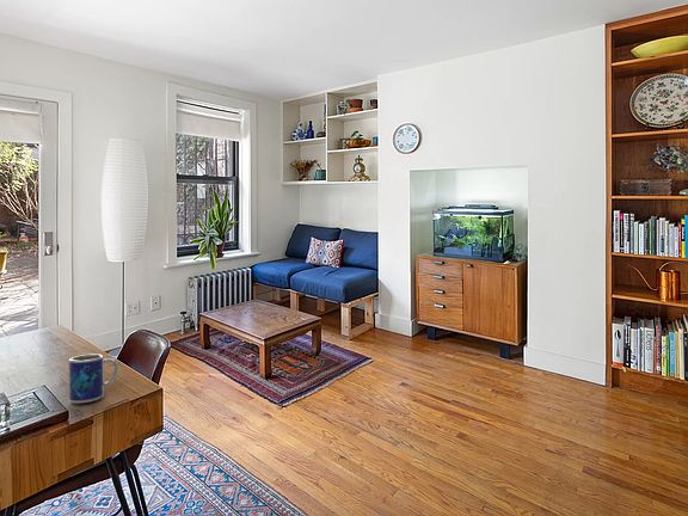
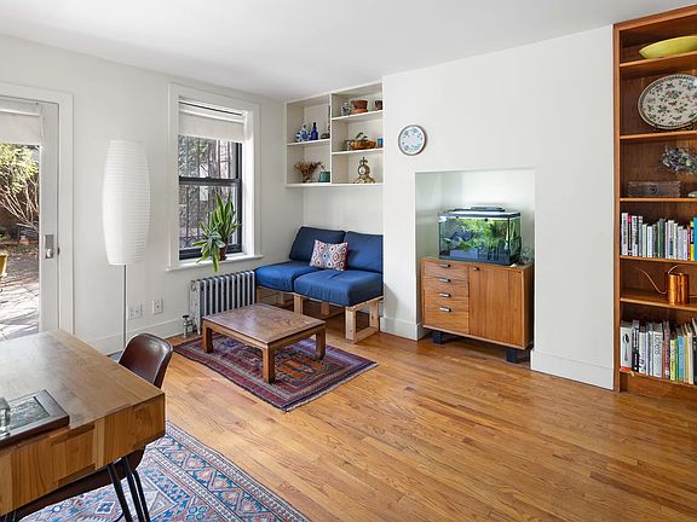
- mug [68,352,119,405]
